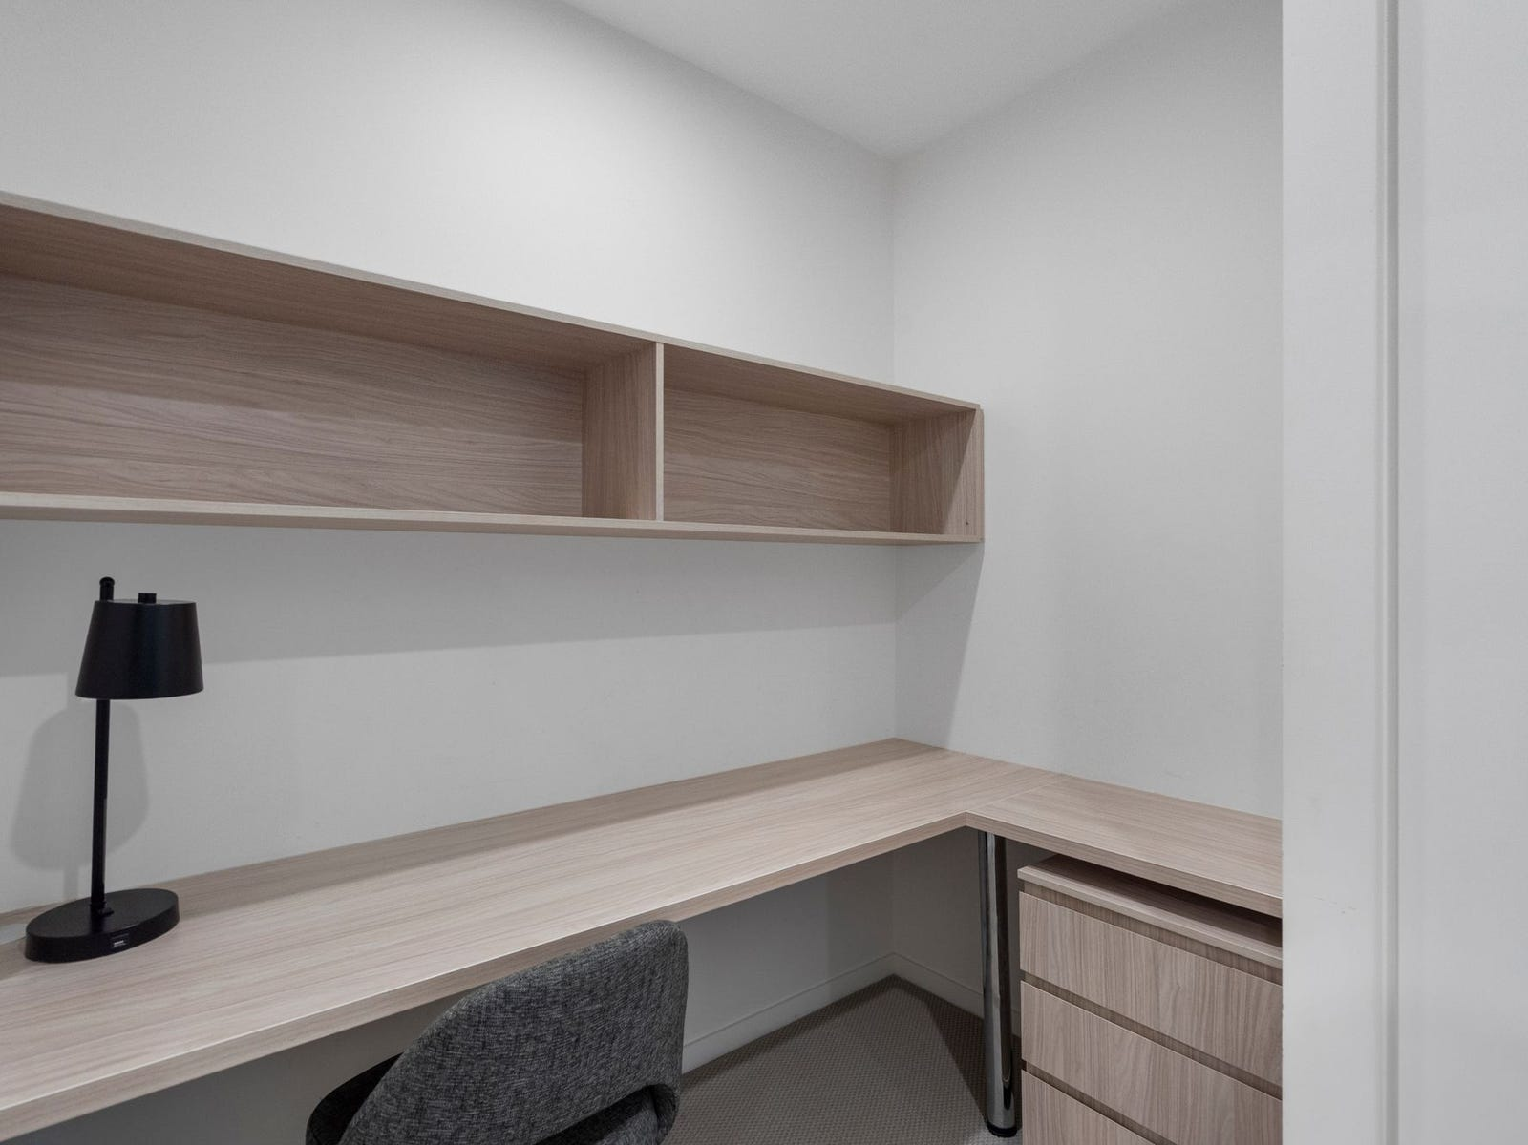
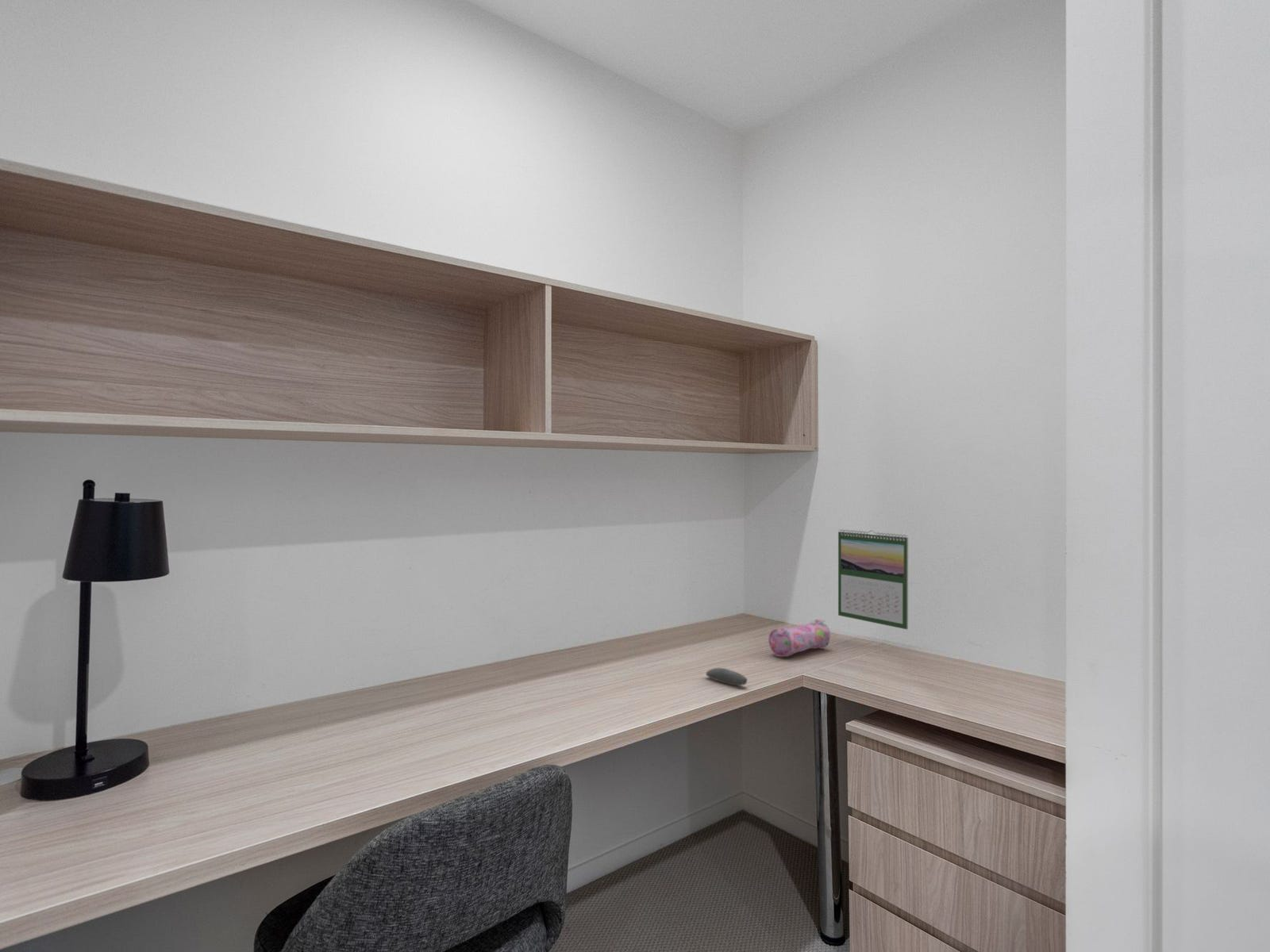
+ pencil case [768,619,831,658]
+ calendar [837,528,909,630]
+ computer mouse [705,667,749,686]
